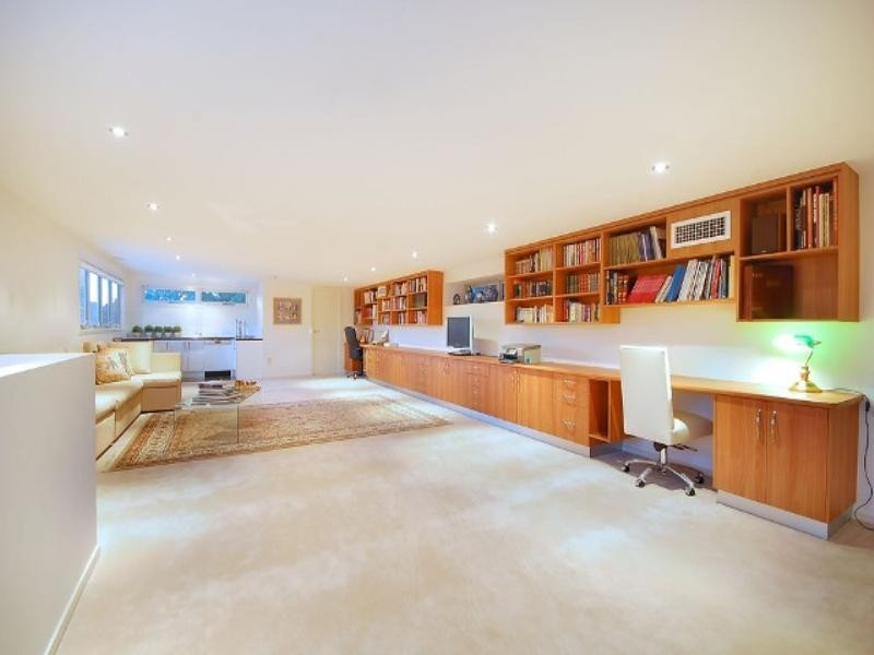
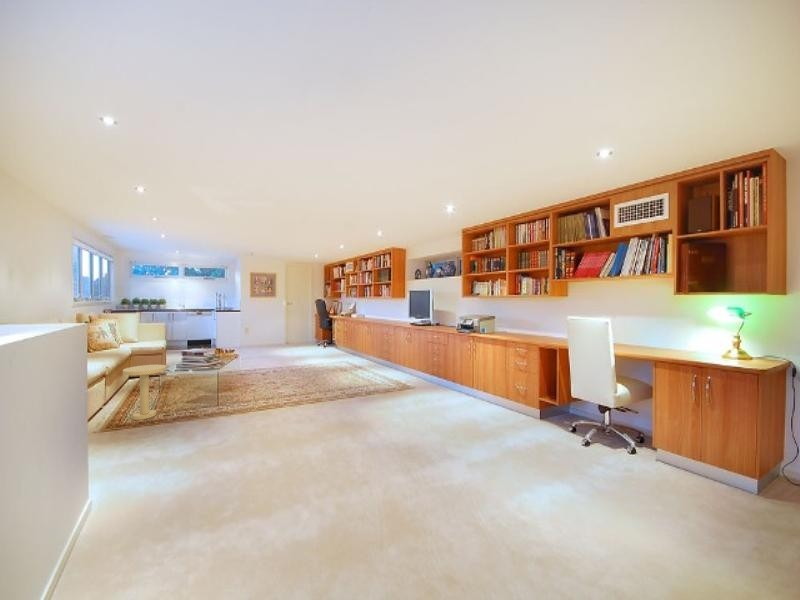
+ side table [122,364,167,421]
